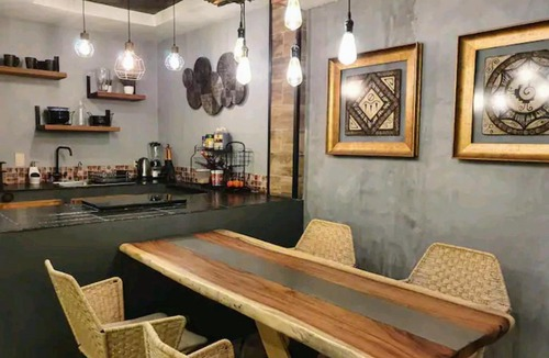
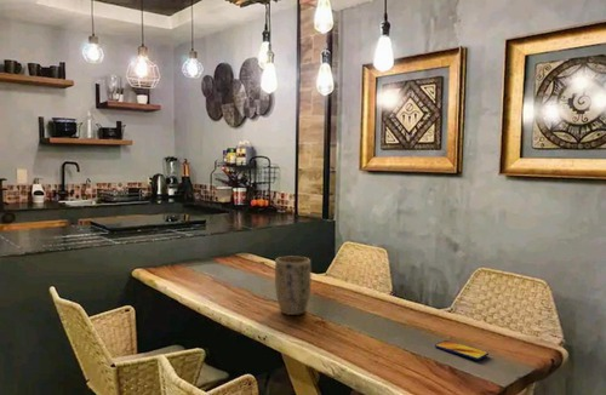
+ plant pot [274,256,313,316]
+ smartphone [434,339,490,361]
